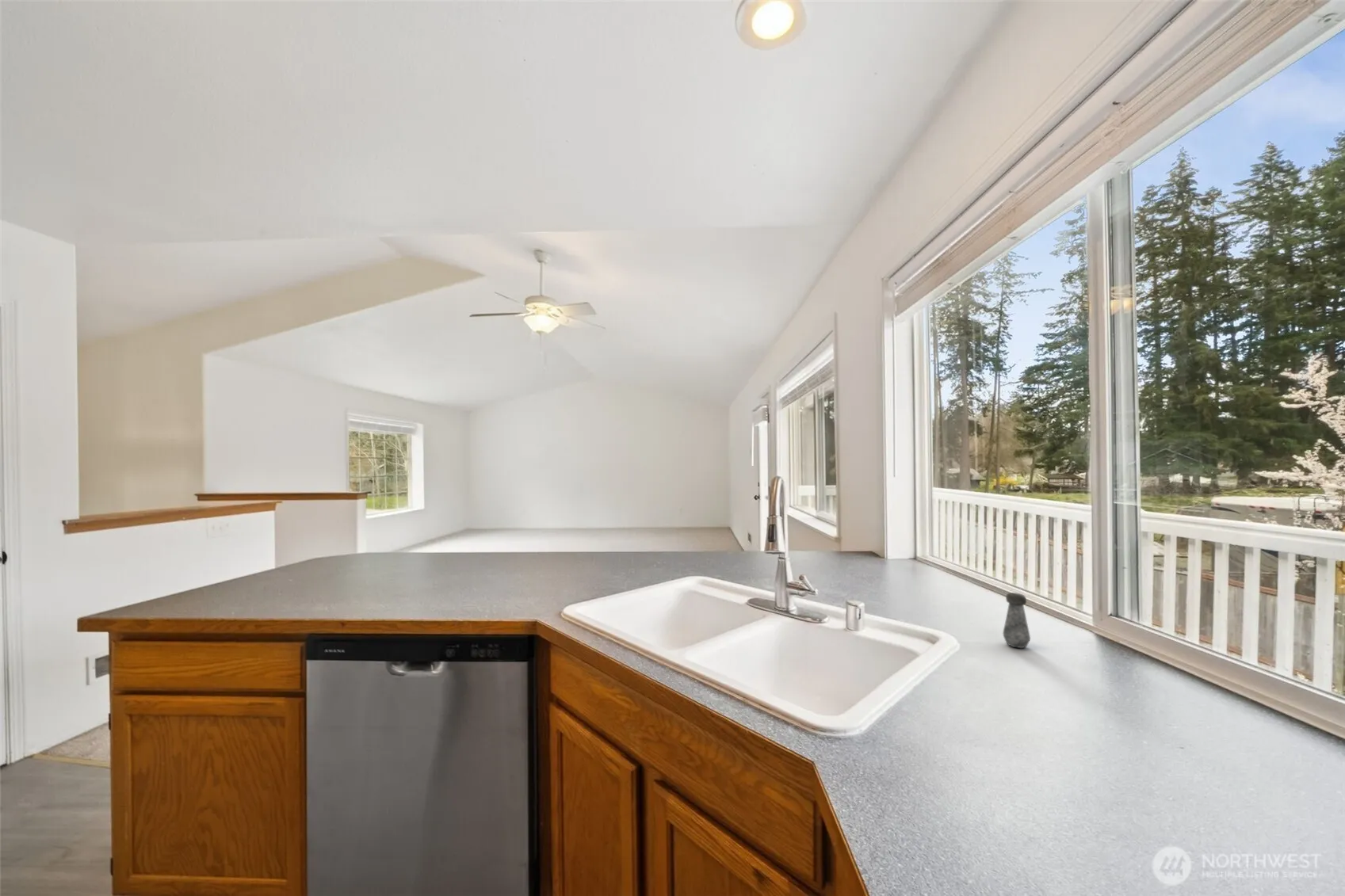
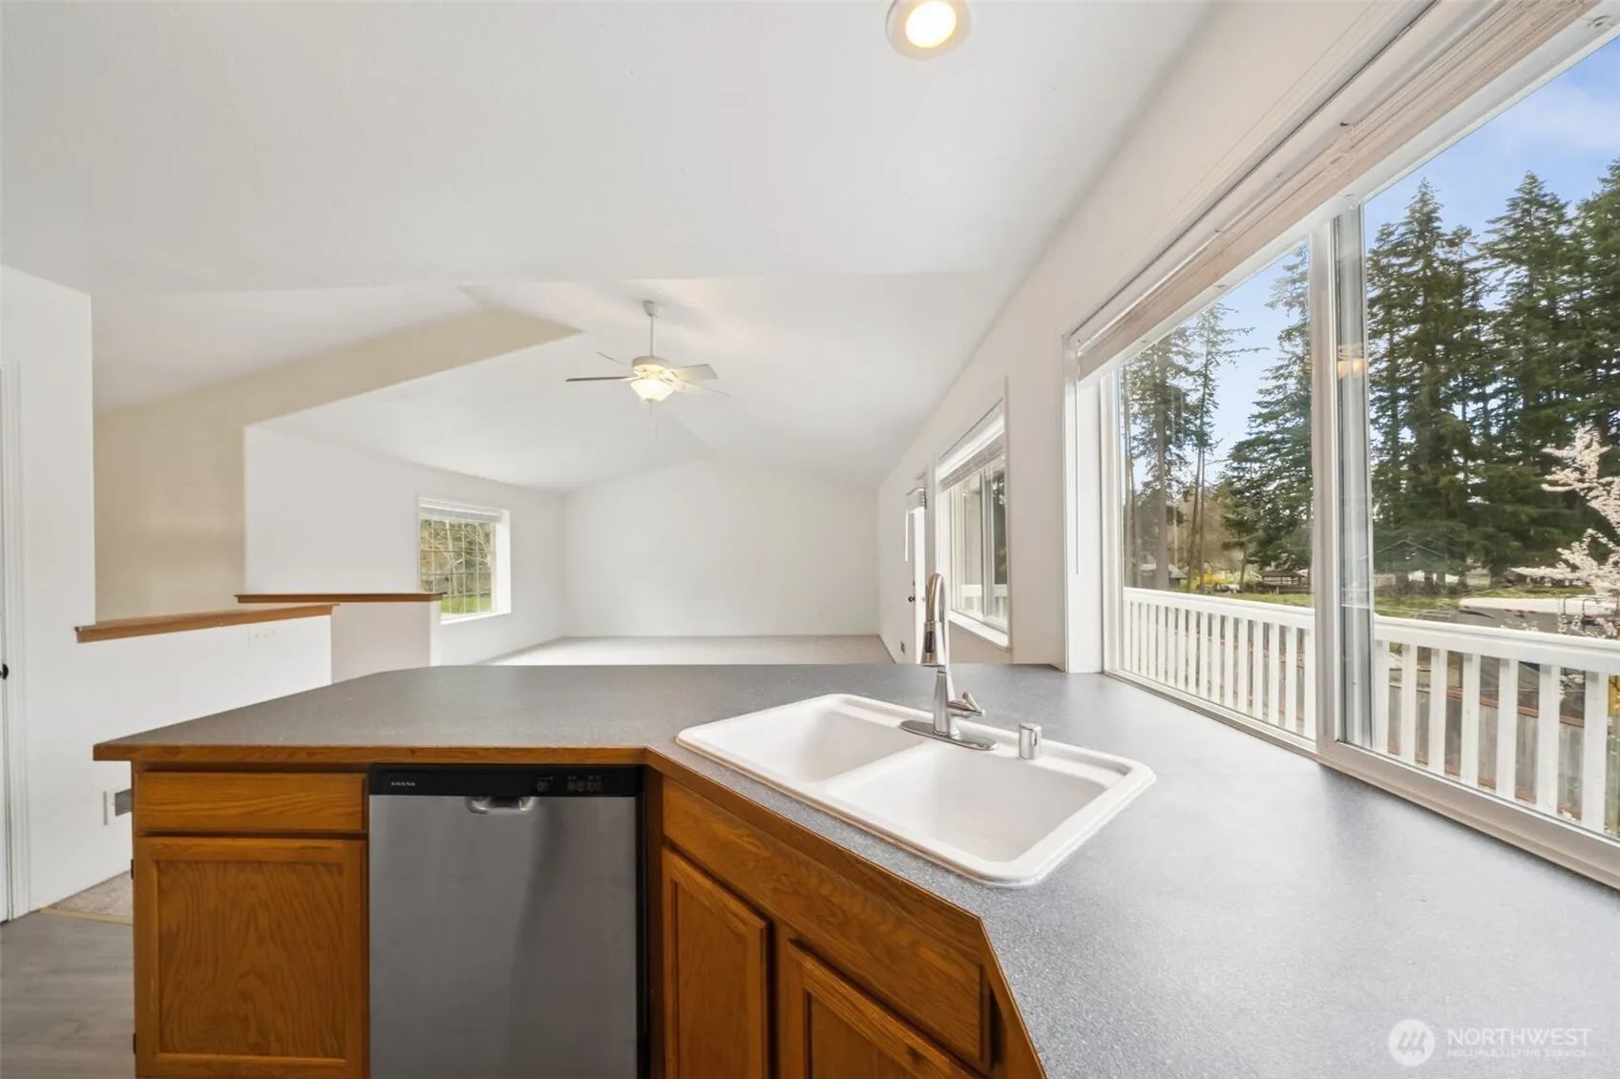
- salt shaker [1002,592,1031,649]
